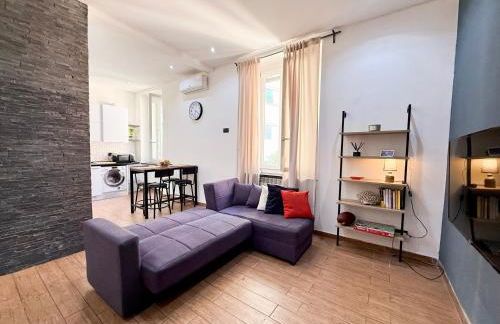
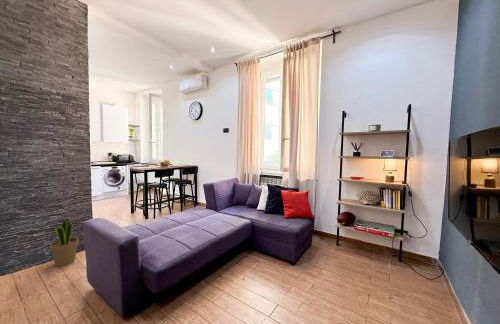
+ potted plant [49,218,83,267]
